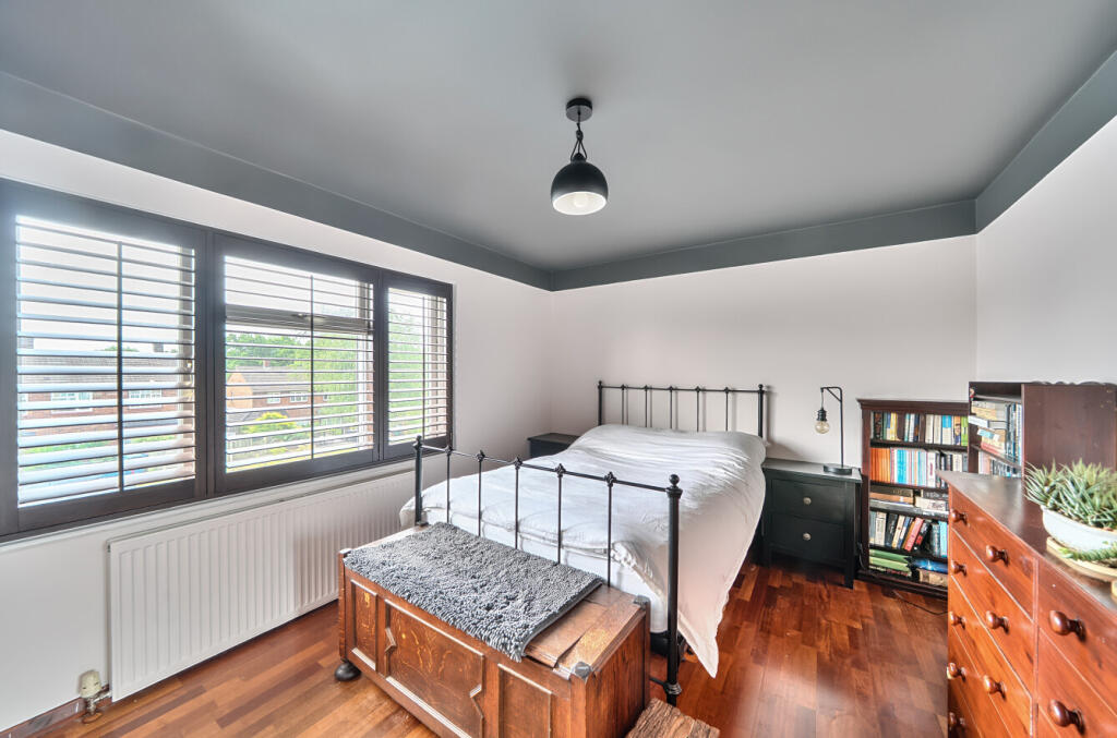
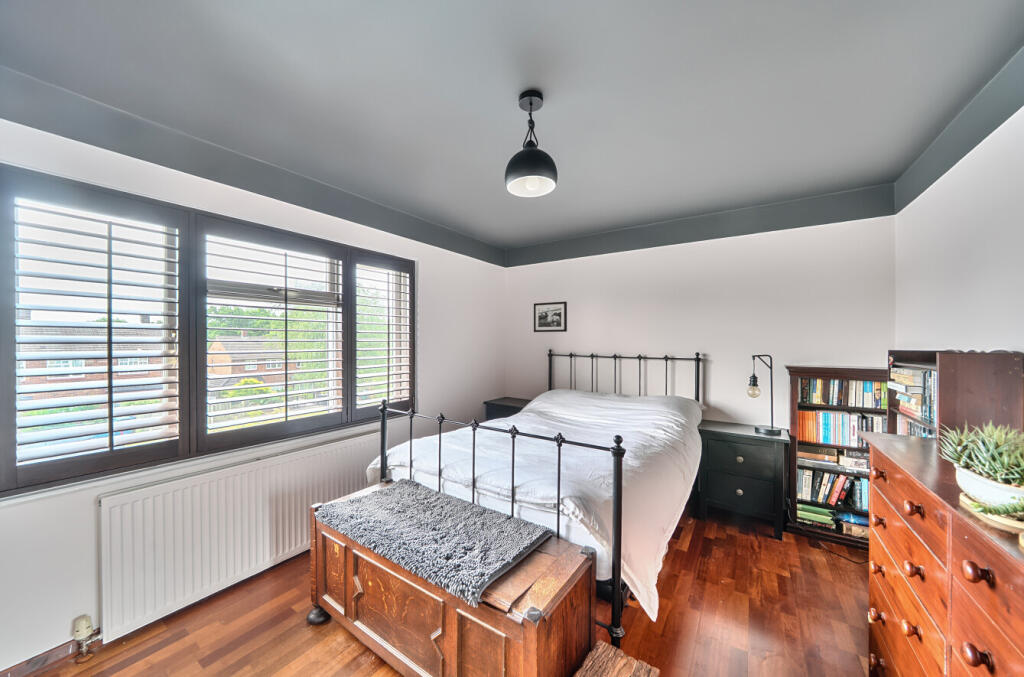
+ picture frame [533,301,568,333]
